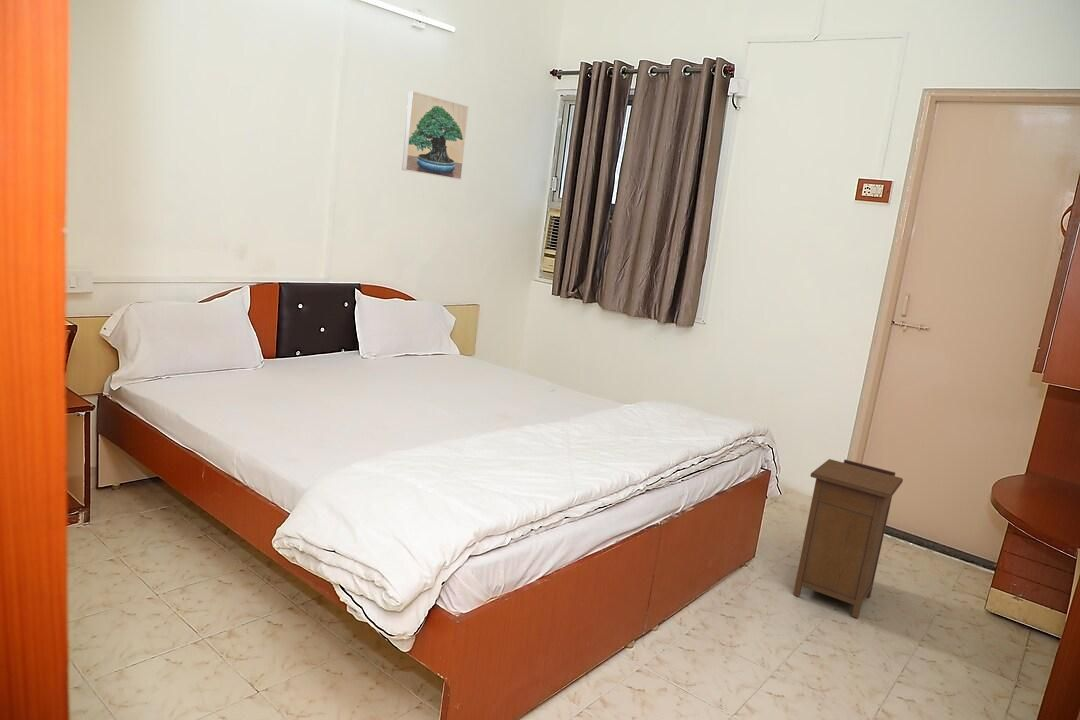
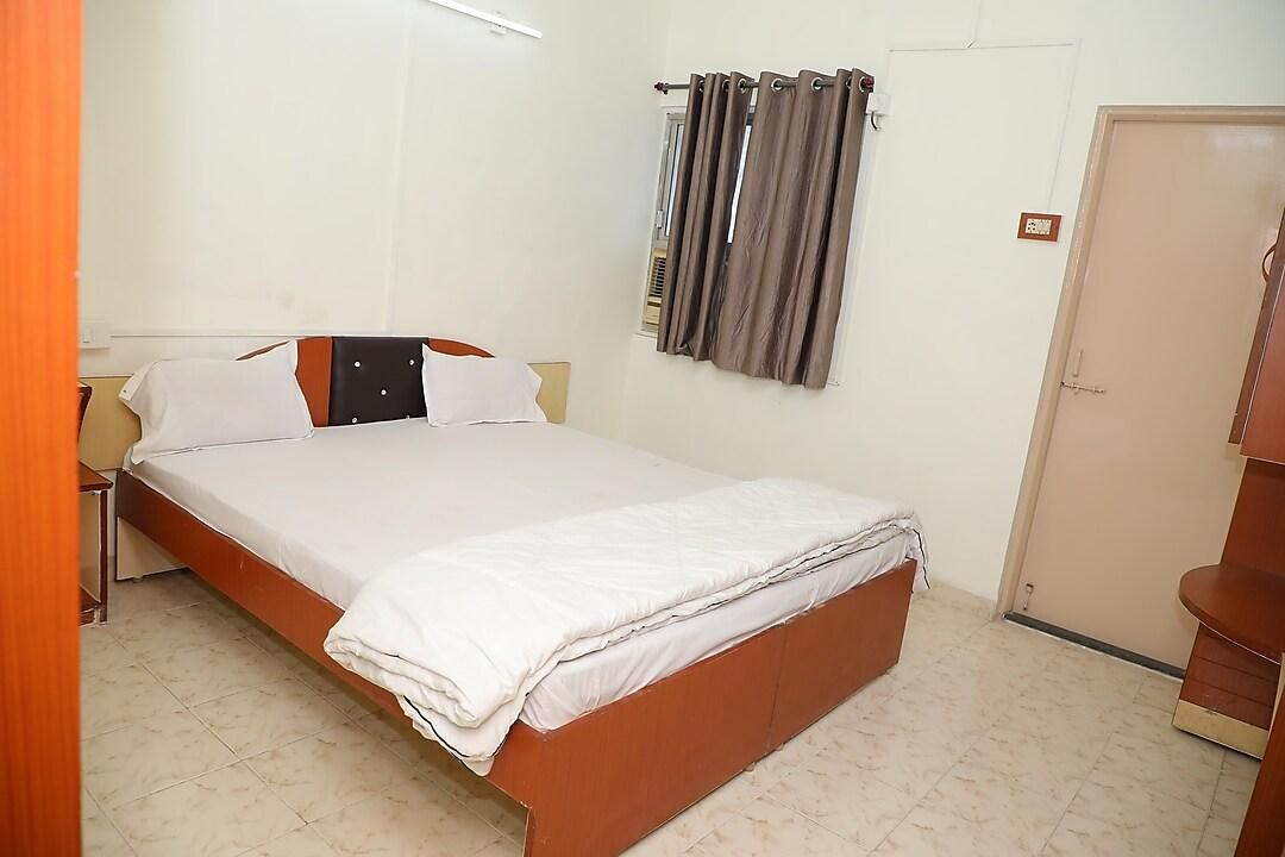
- nightstand [792,458,904,619]
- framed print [401,90,470,180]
